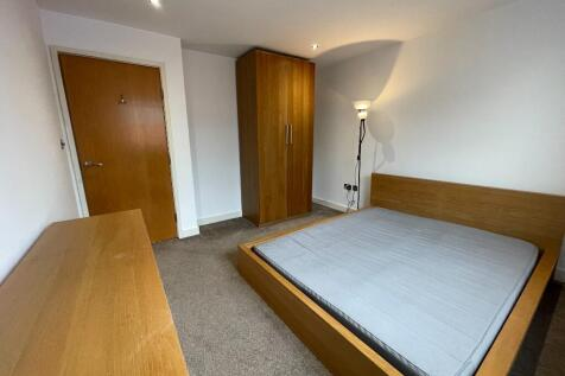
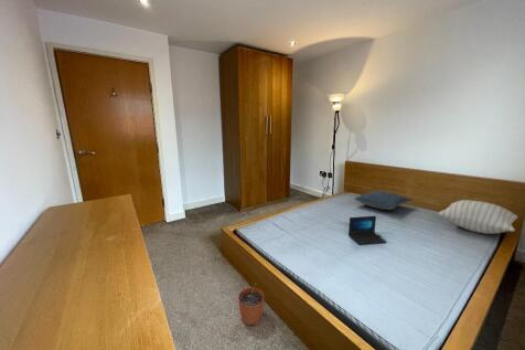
+ pillow [353,190,413,211]
+ laptop [347,215,387,245]
+ pillow [438,199,518,235]
+ plant pot [237,283,265,326]
